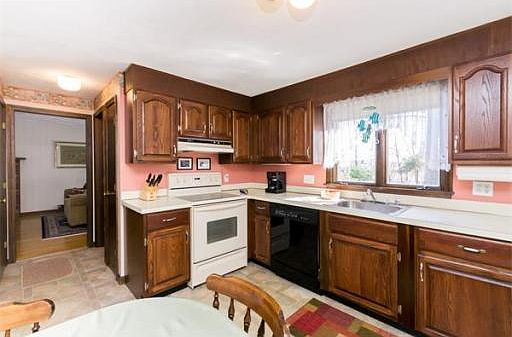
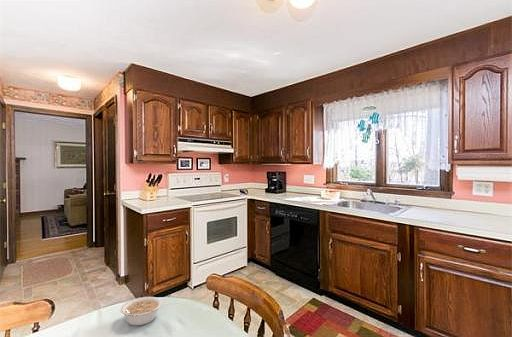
+ legume [120,296,163,327]
